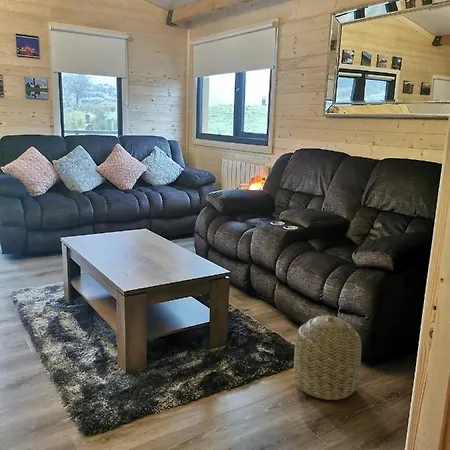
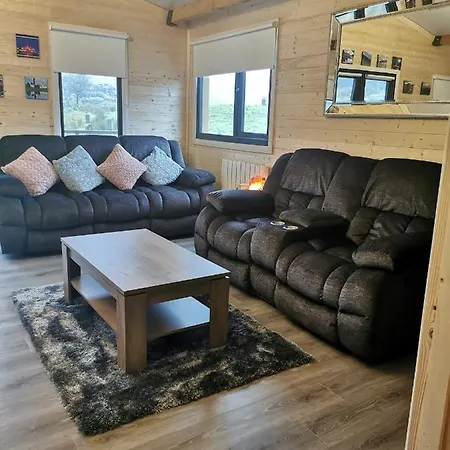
- basket [293,315,362,401]
